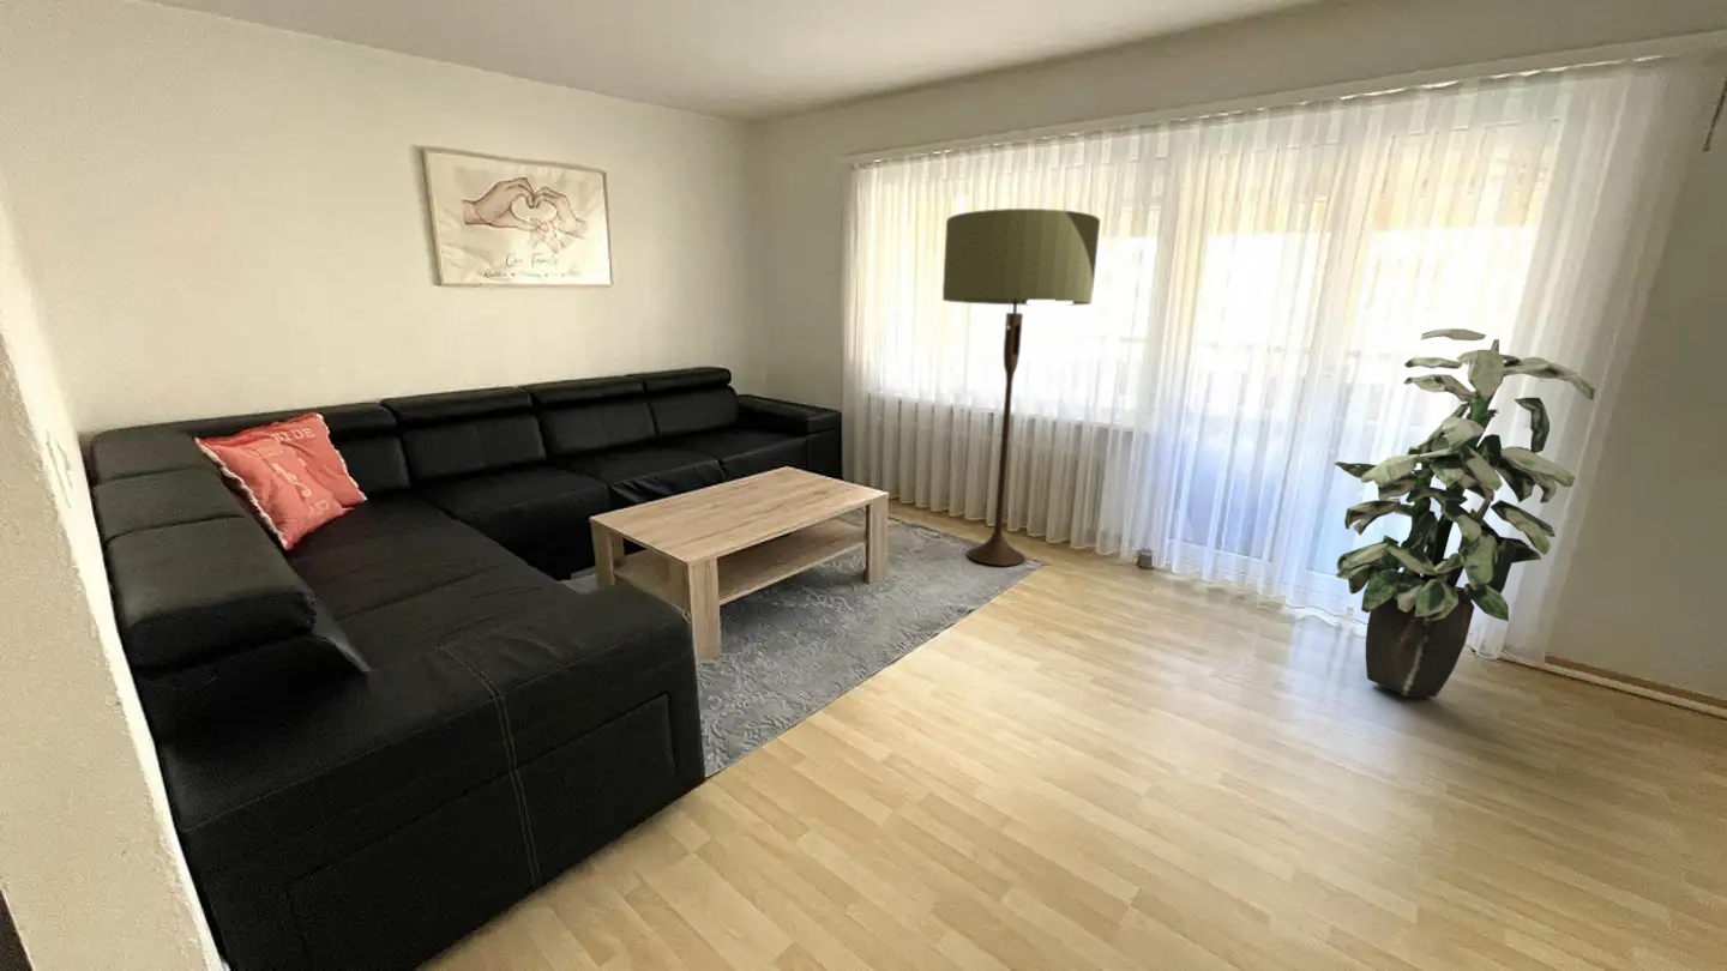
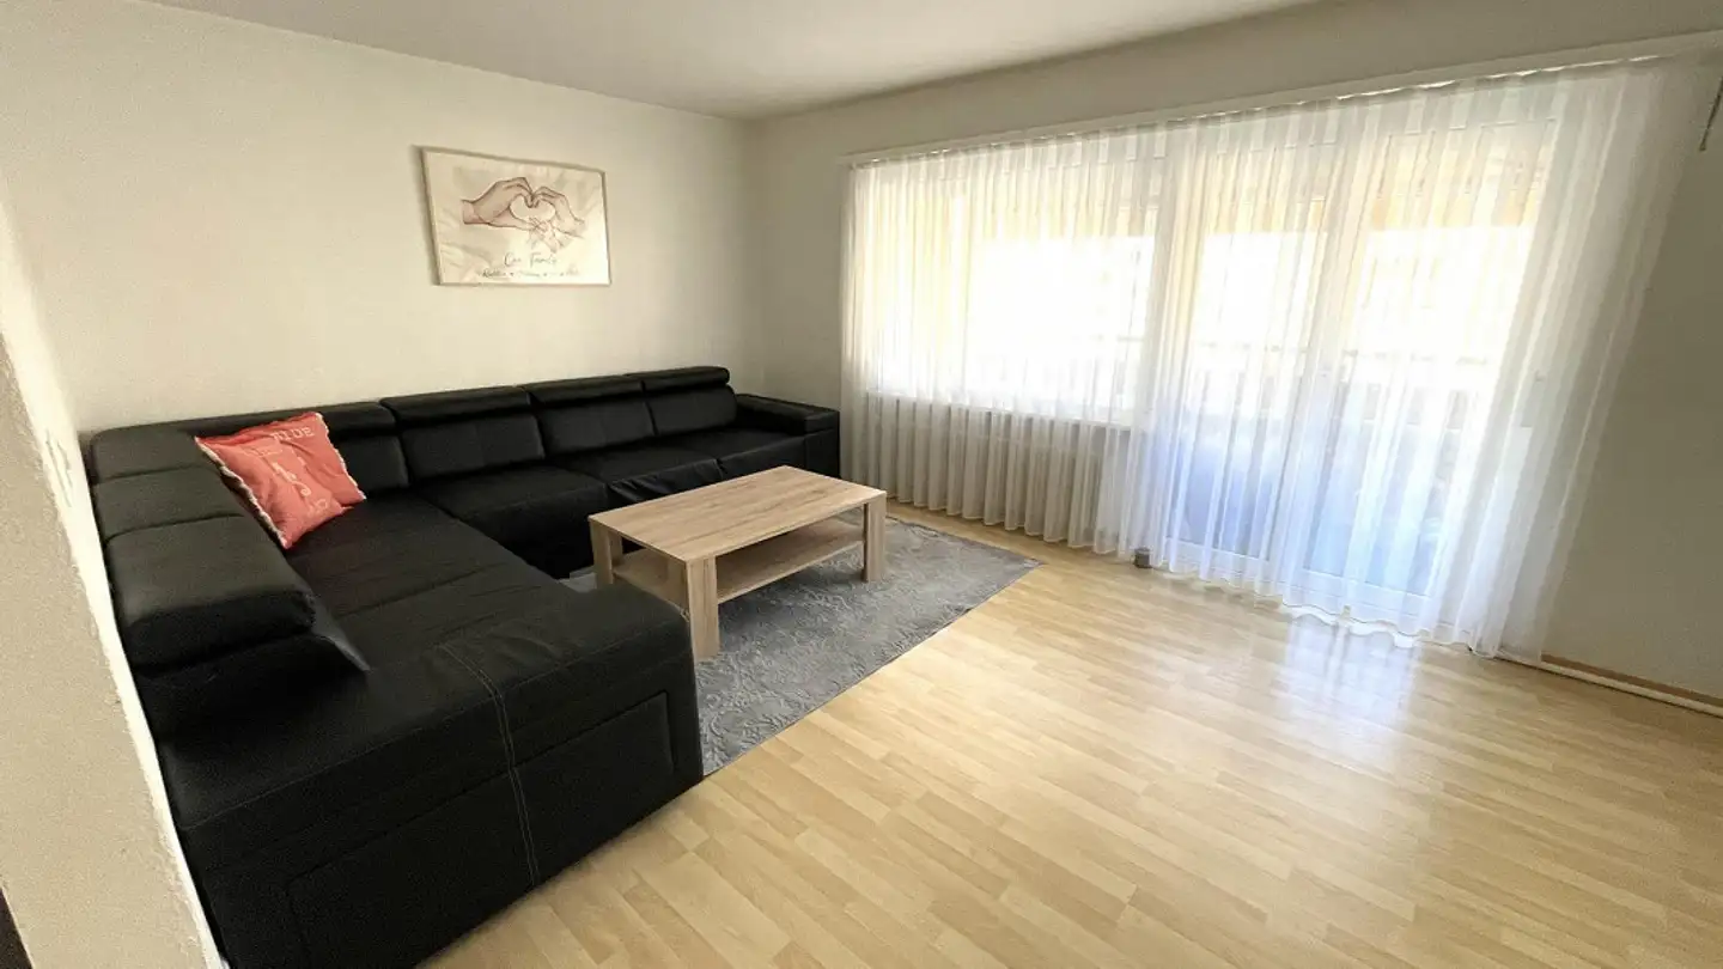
- floor lamp [941,207,1101,567]
- indoor plant [1334,327,1596,699]
